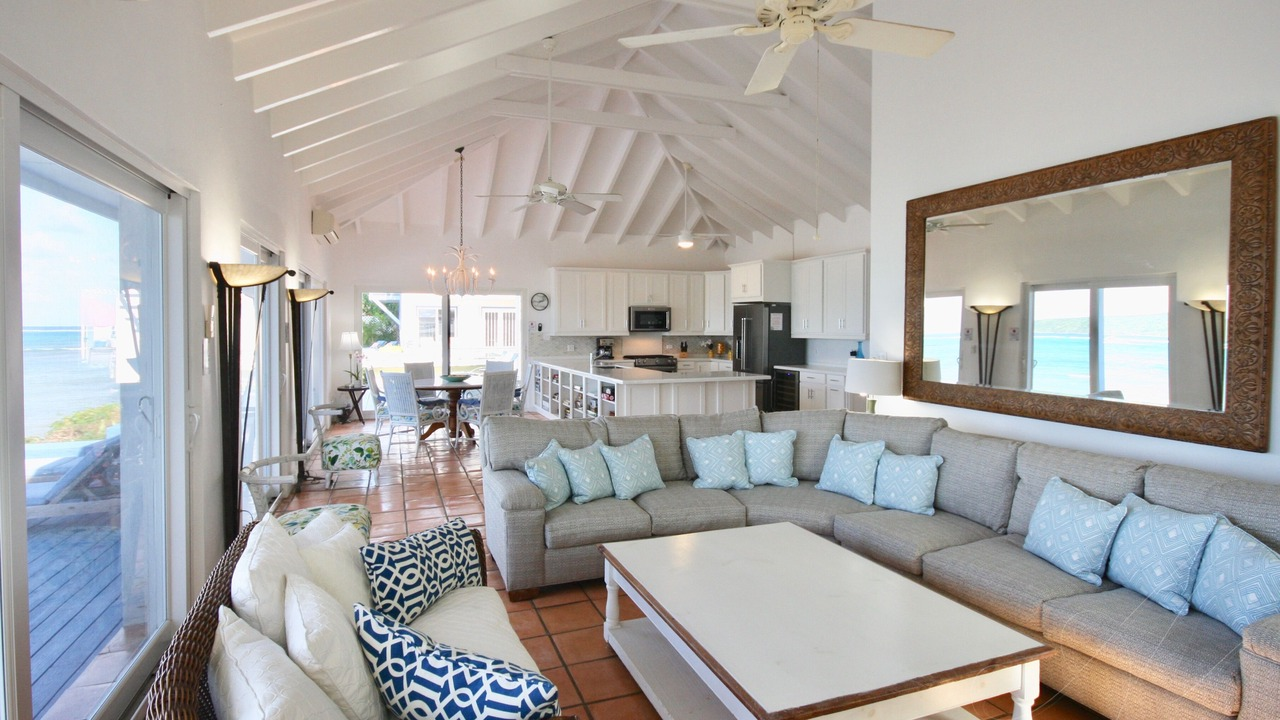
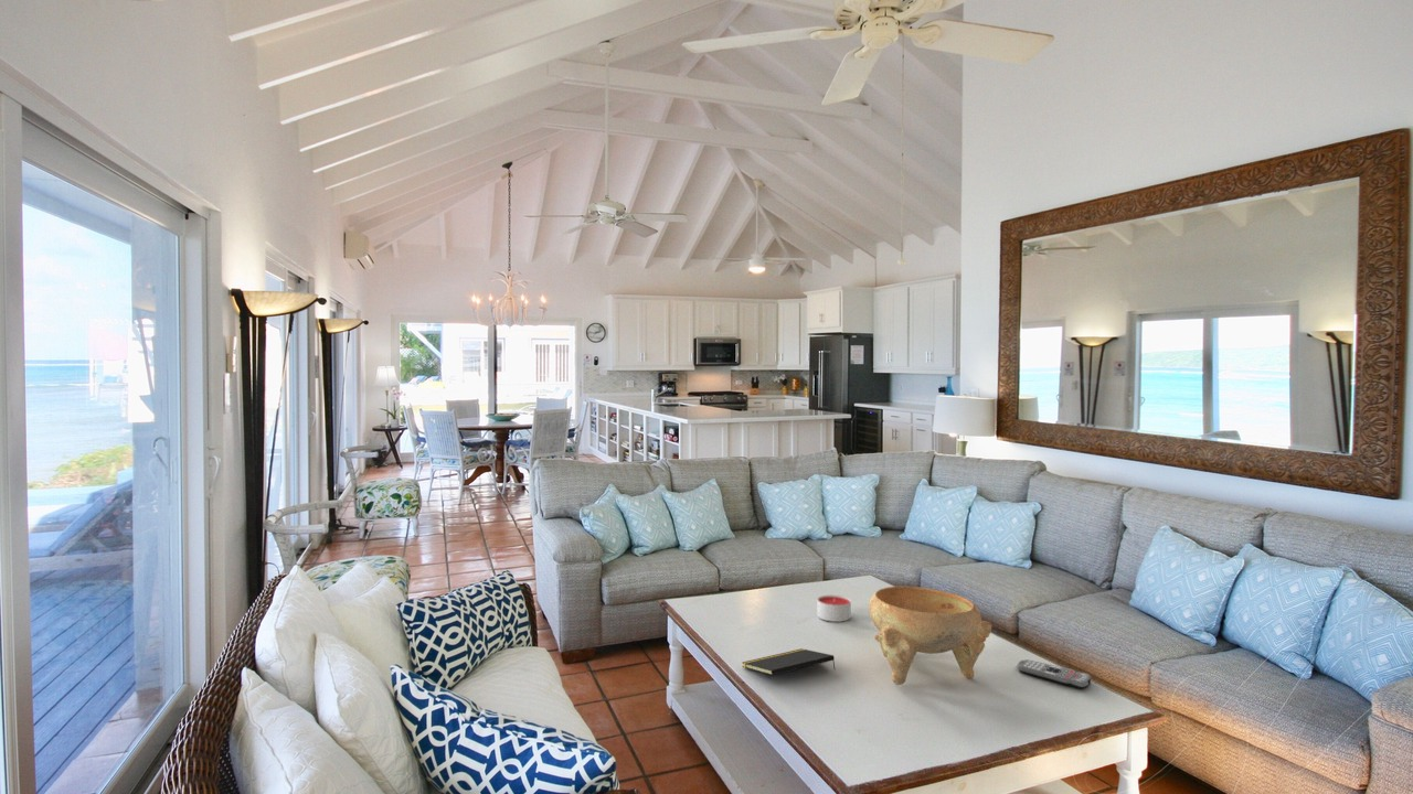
+ remote control [1016,658,1092,689]
+ decorative bowl [868,584,992,686]
+ candle [817,594,852,623]
+ notepad [741,647,836,676]
